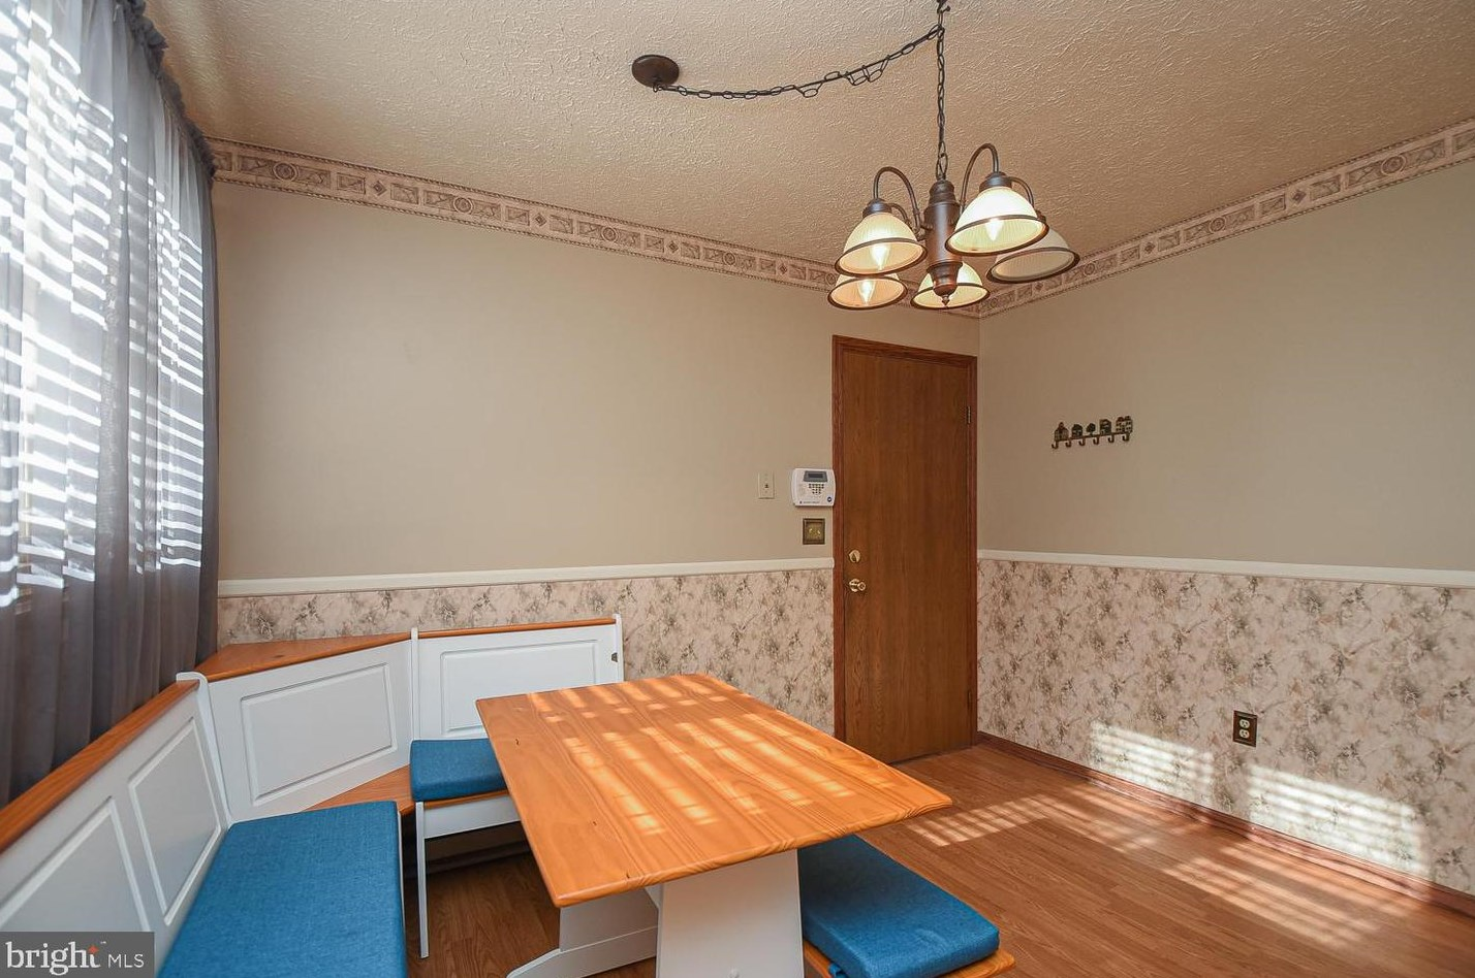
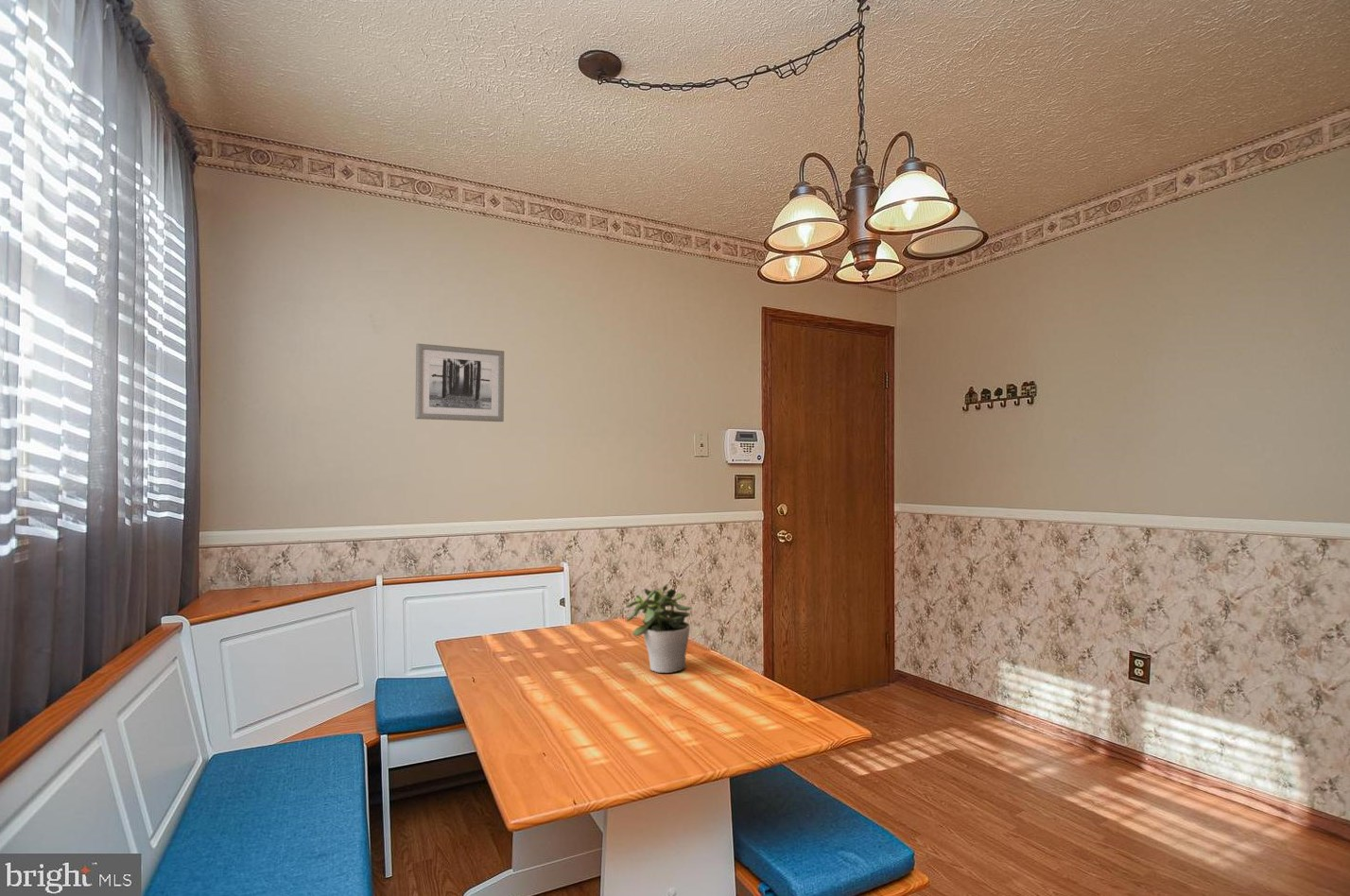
+ potted plant [625,583,692,674]
+ wall art [414,342,505,422]
